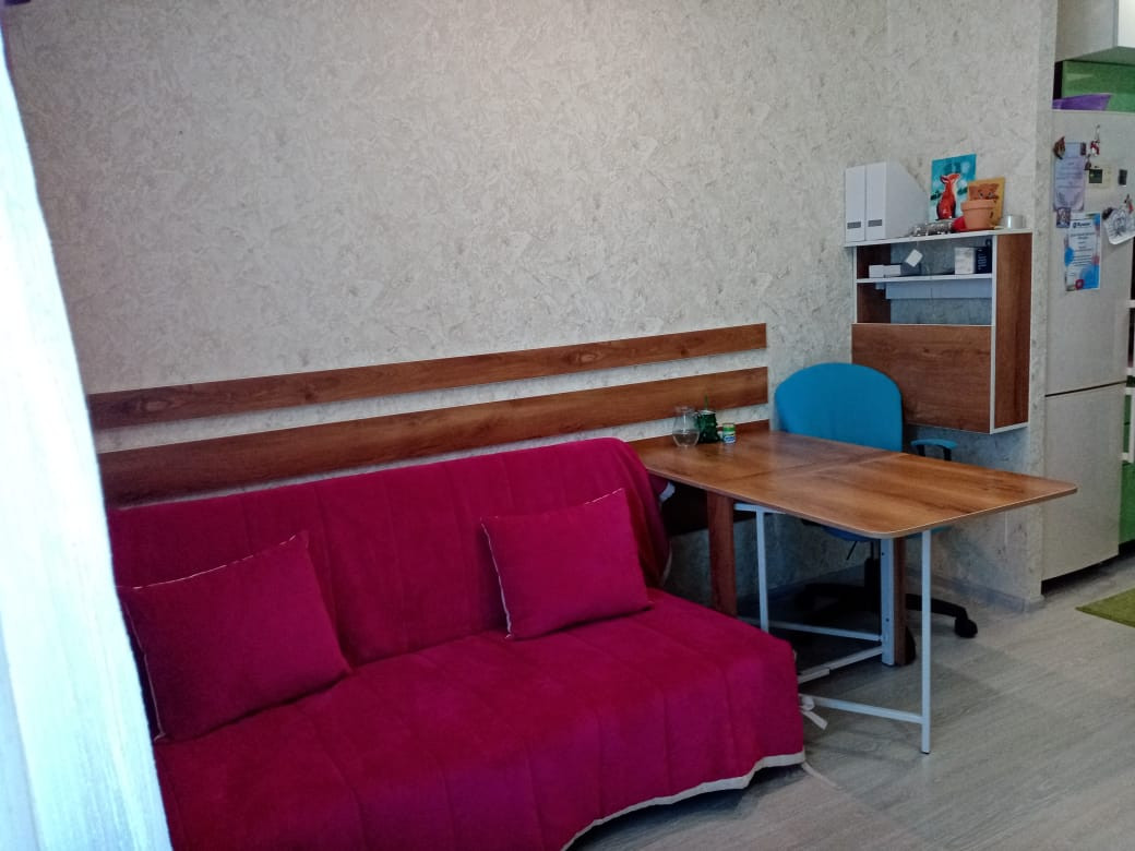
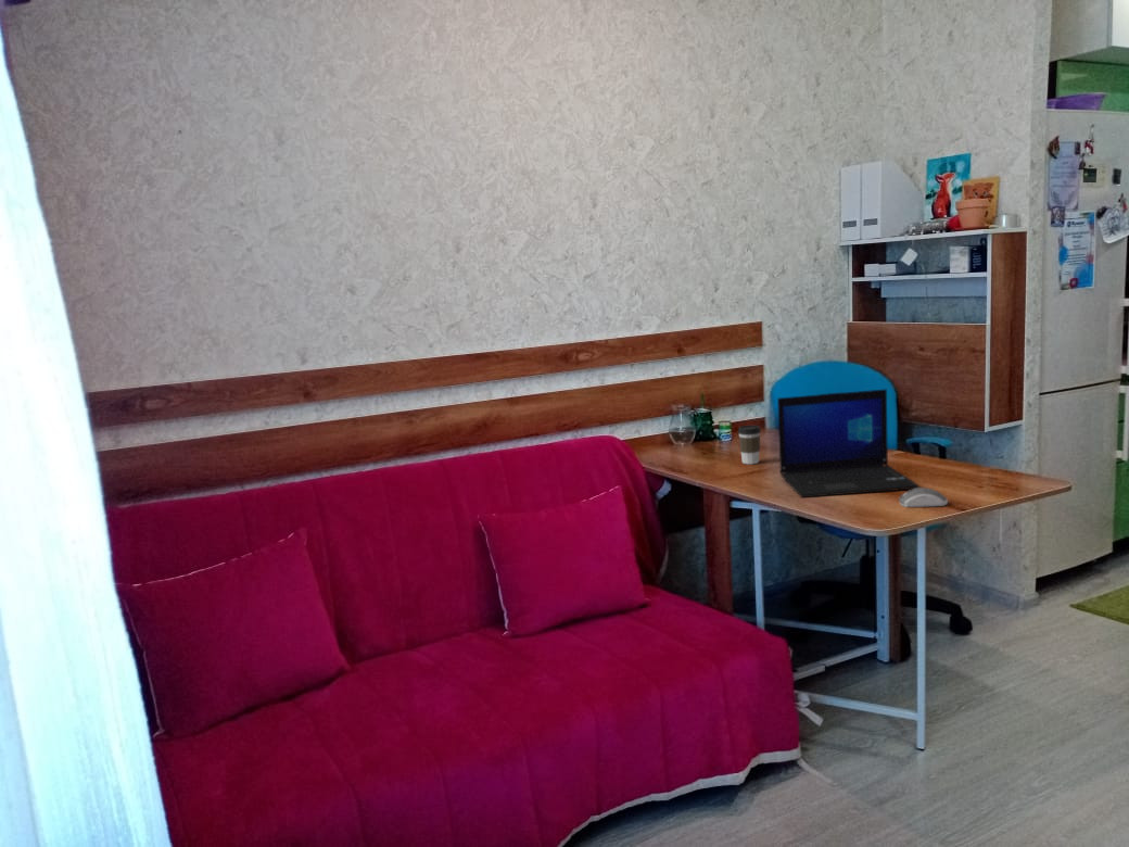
+ laptop [776,388,921,498]
+ coffee cup [737,425,762,465]
+ computer mouse [898,486,949,508]
